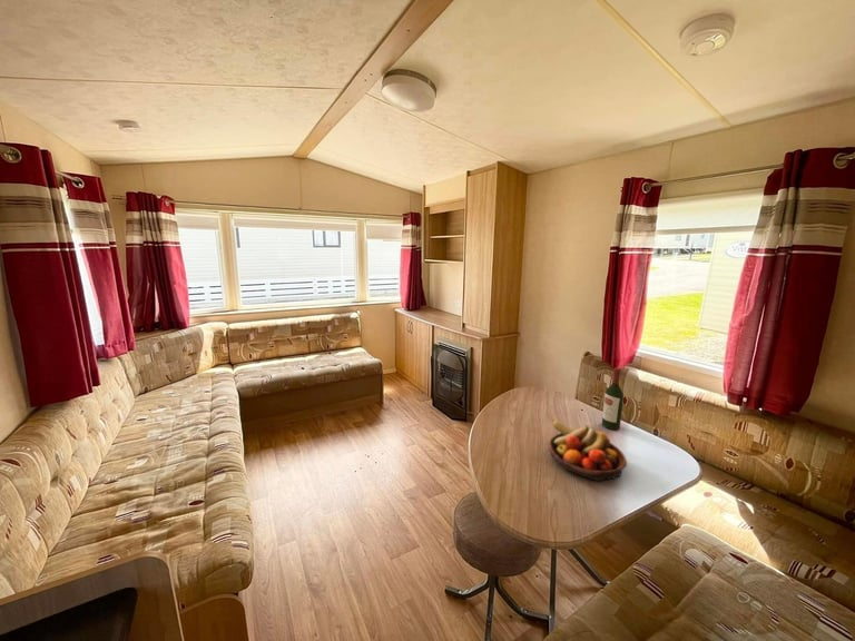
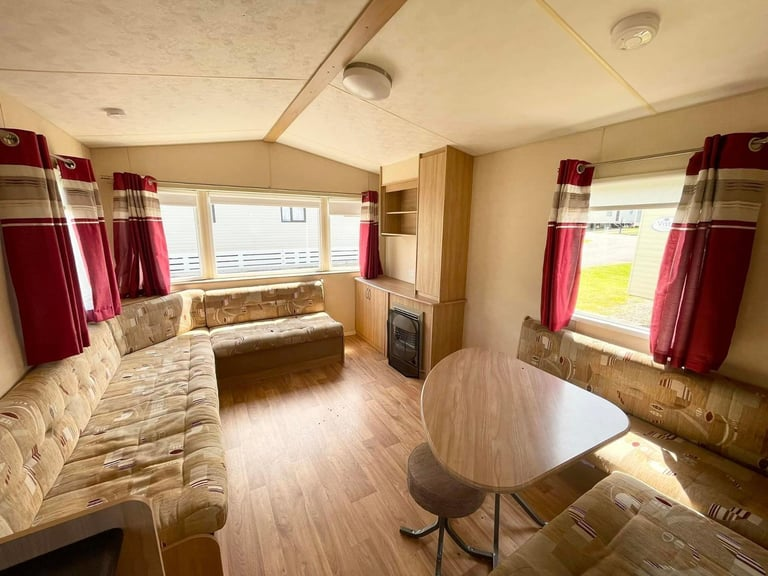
- fruit bowl [548,420,628,482]
- wine bottle [601,367,625,431]
